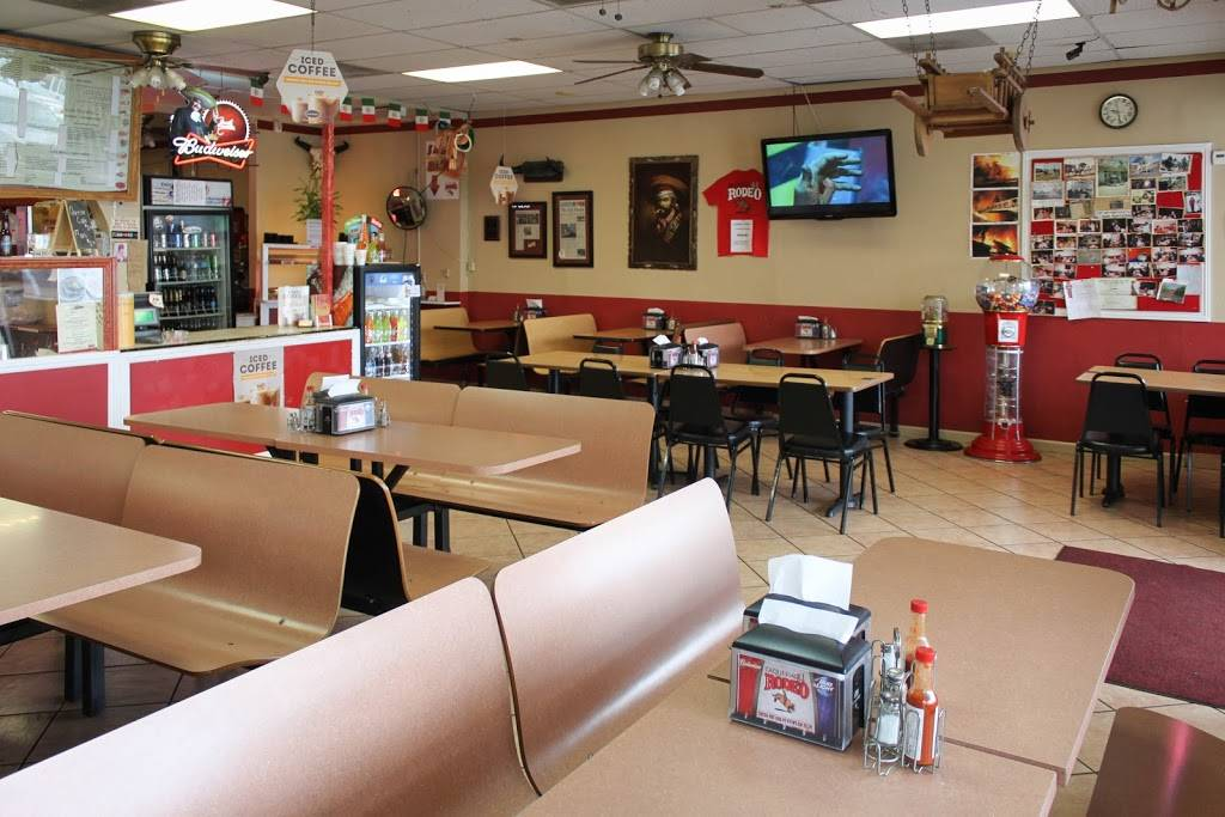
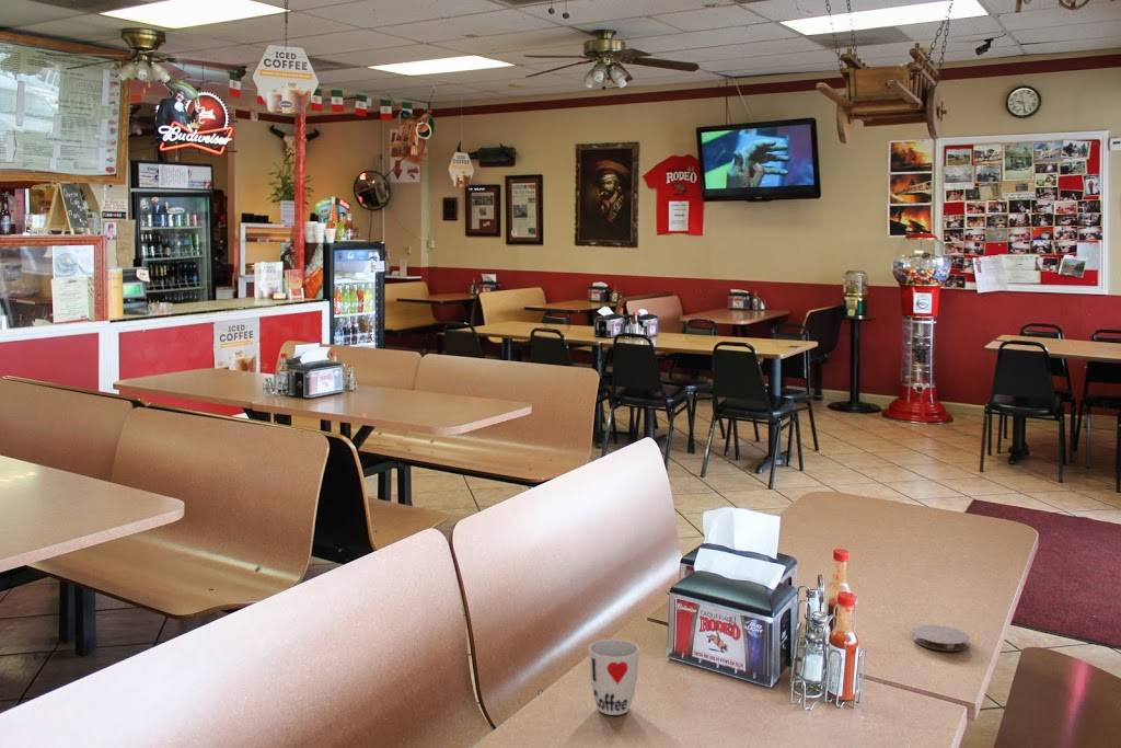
+ cup [588,638,640,716]
+ coaster [912,624,971,652]
